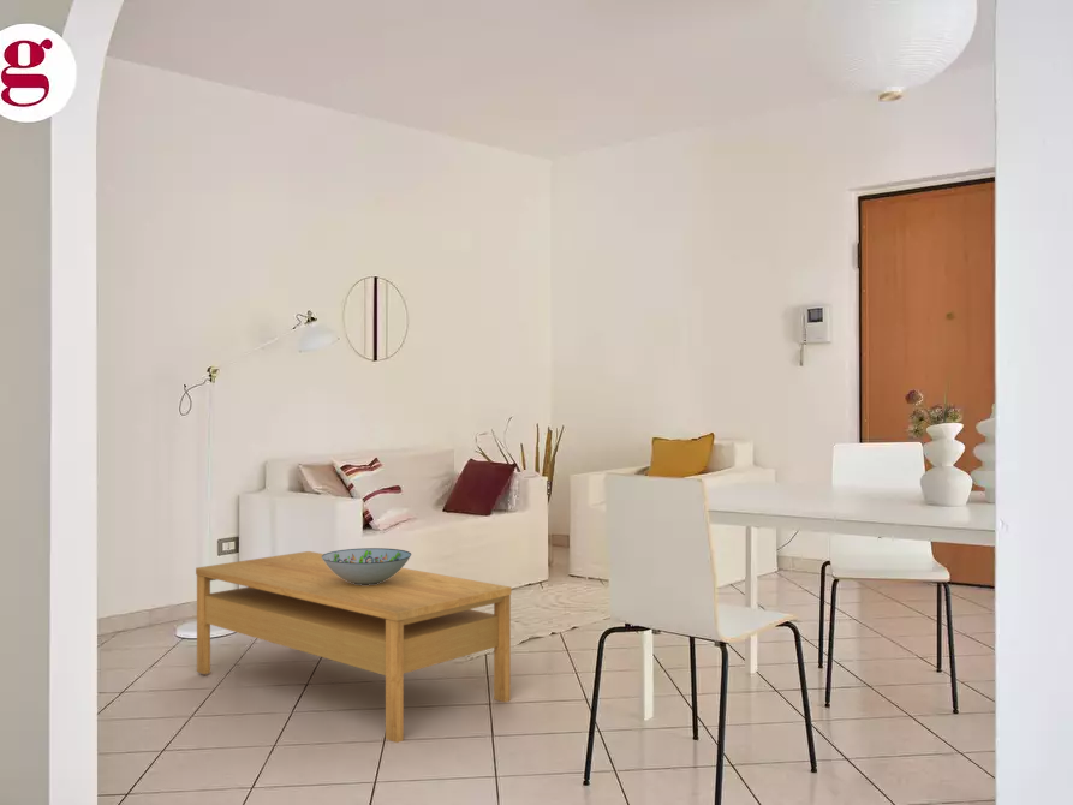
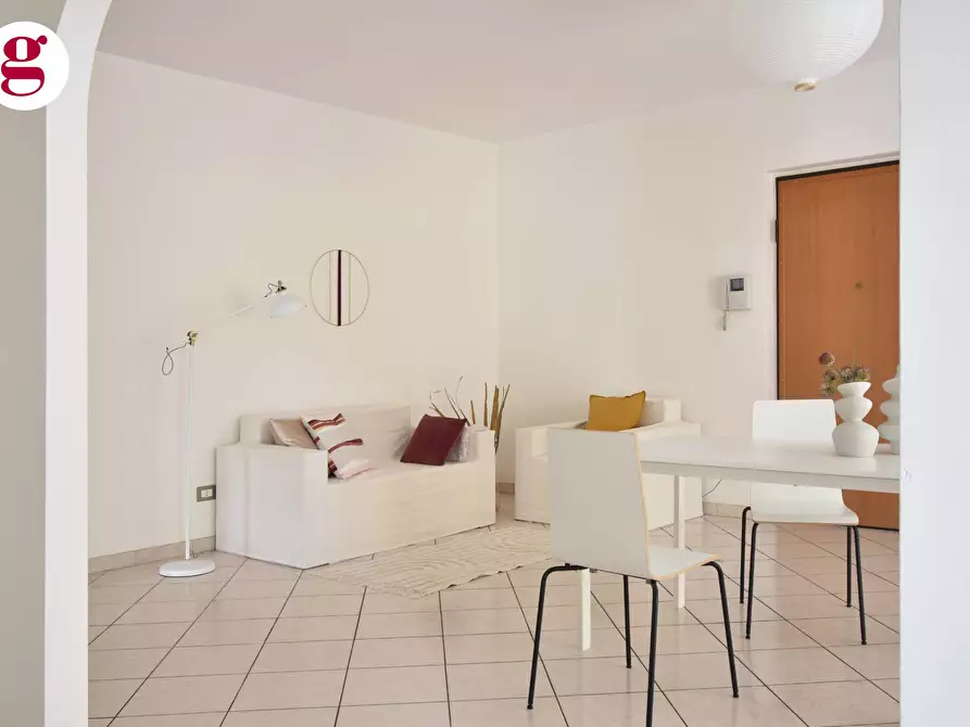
- decorative bowl [322,547,412,585]
- coffee table [195,550,513,744]
